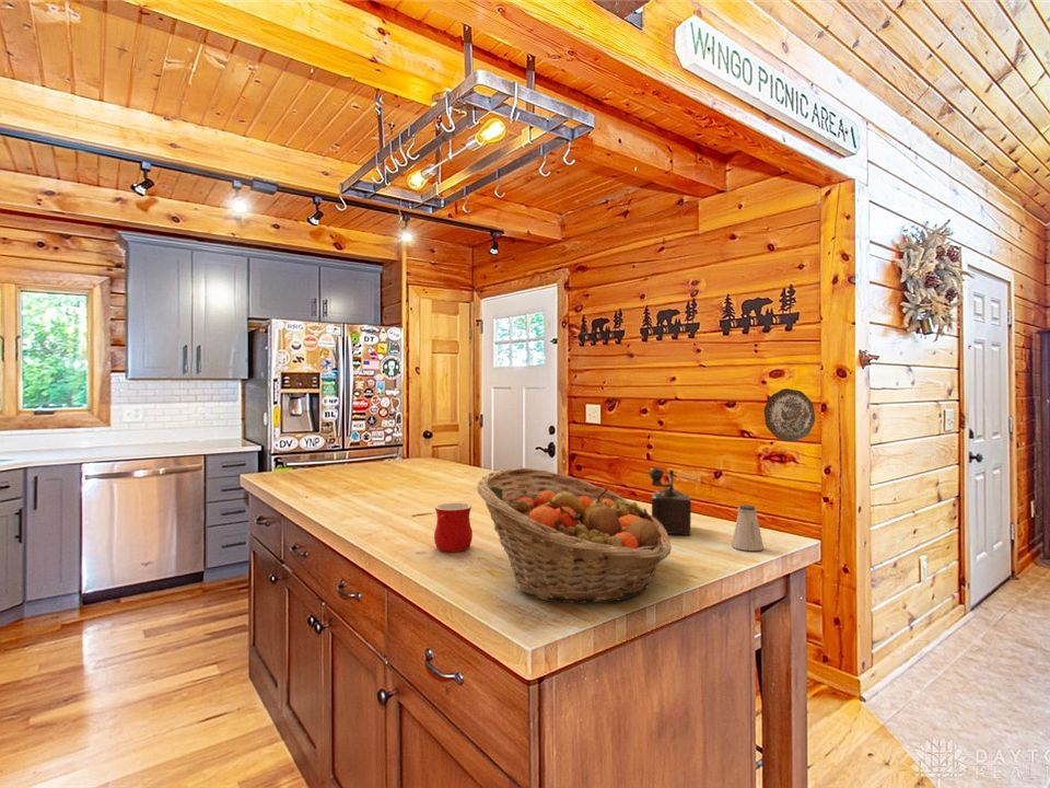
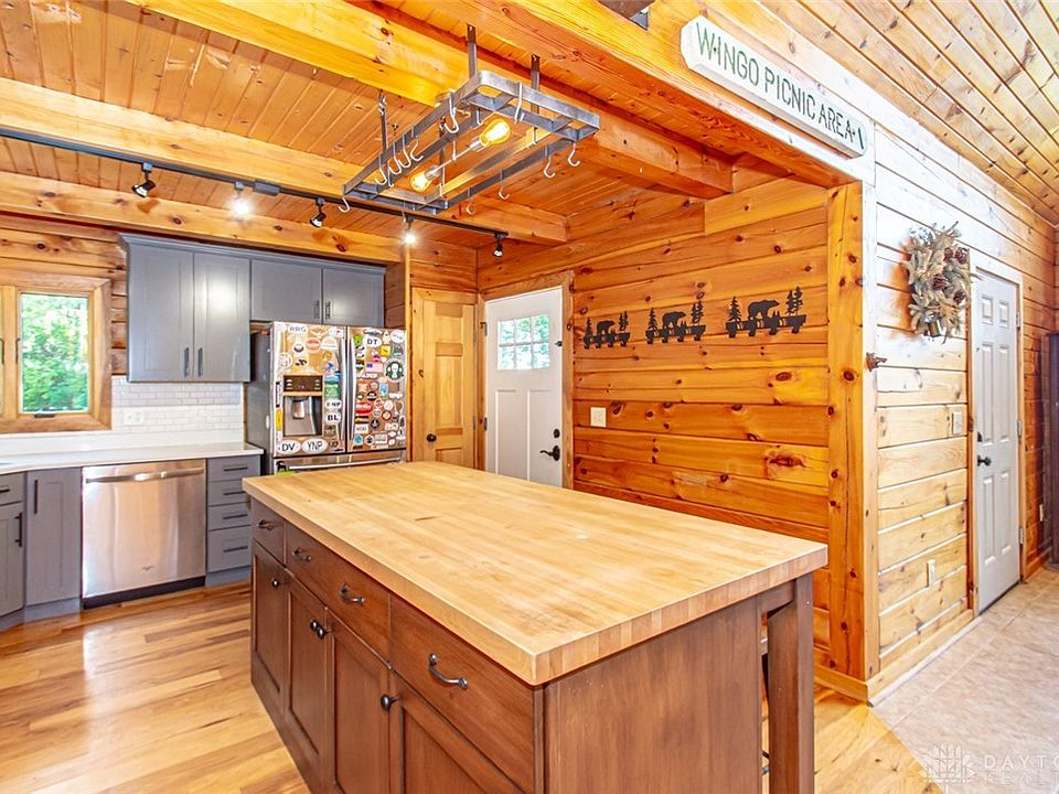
- pepper mill [648,466,692,536]
- saltshaker [731,503,765,552]
- mug [433,502,474,553]
- decorative plate [762,387,816,442]
- fruit basket [476,466,673,604]
